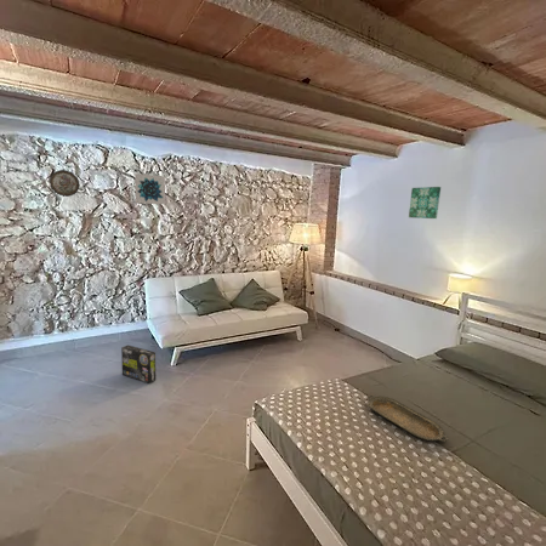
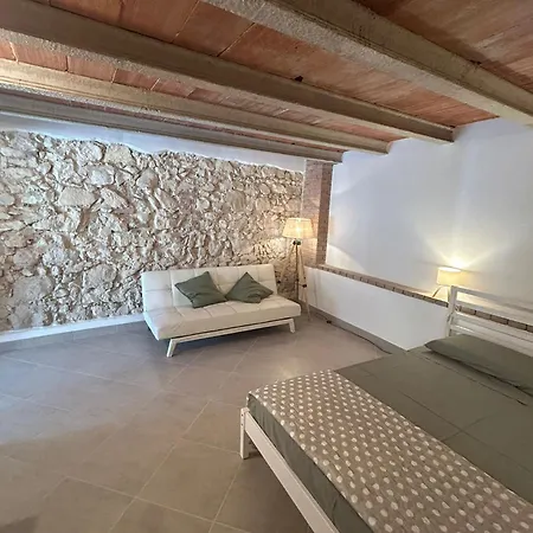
- decorative plate [49,169,81,198]
- serving tray [365,394,450,443]
- wall art [133,172,166,206]
- wall art [408,186,442,220]
- box [120,345,157,385]
